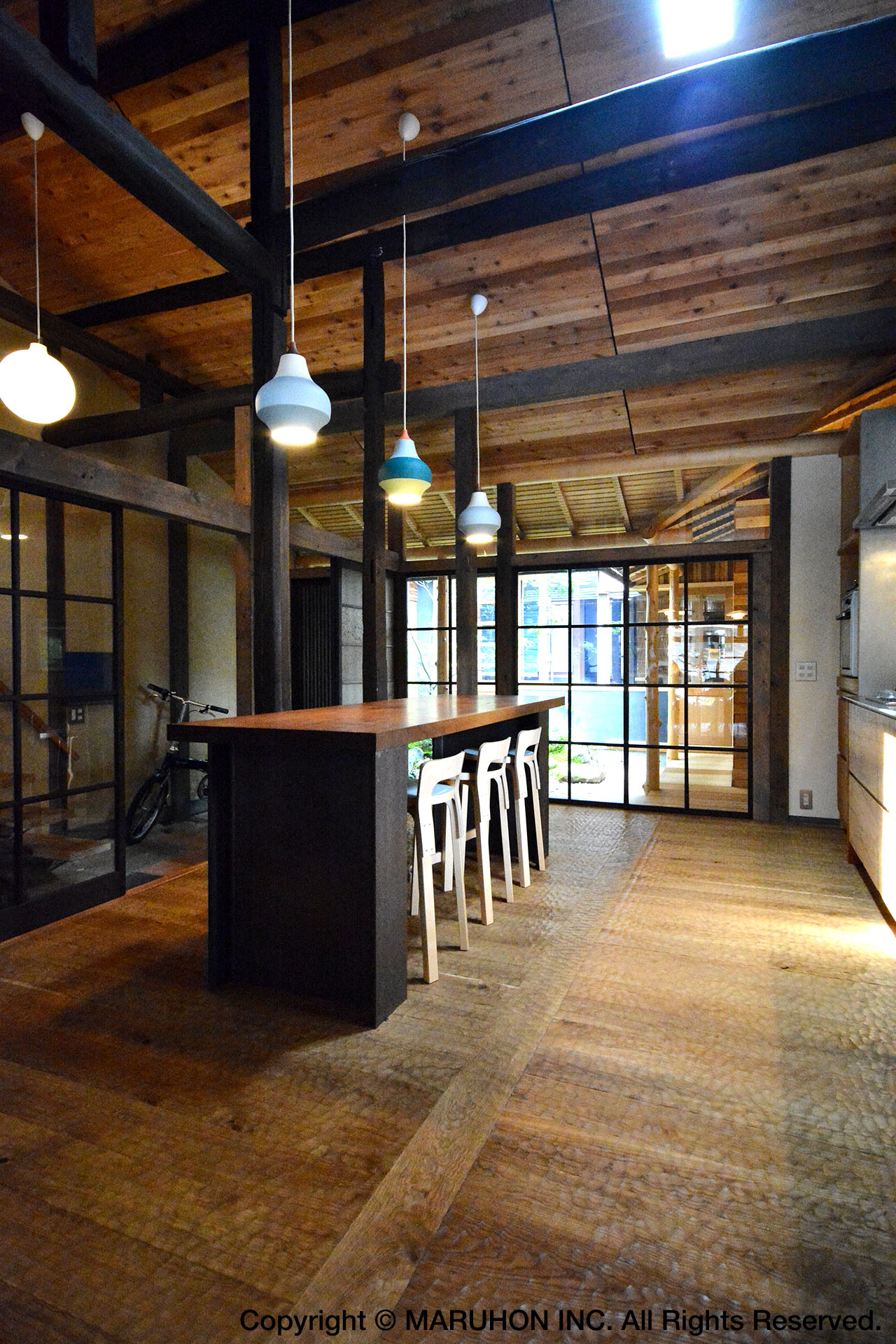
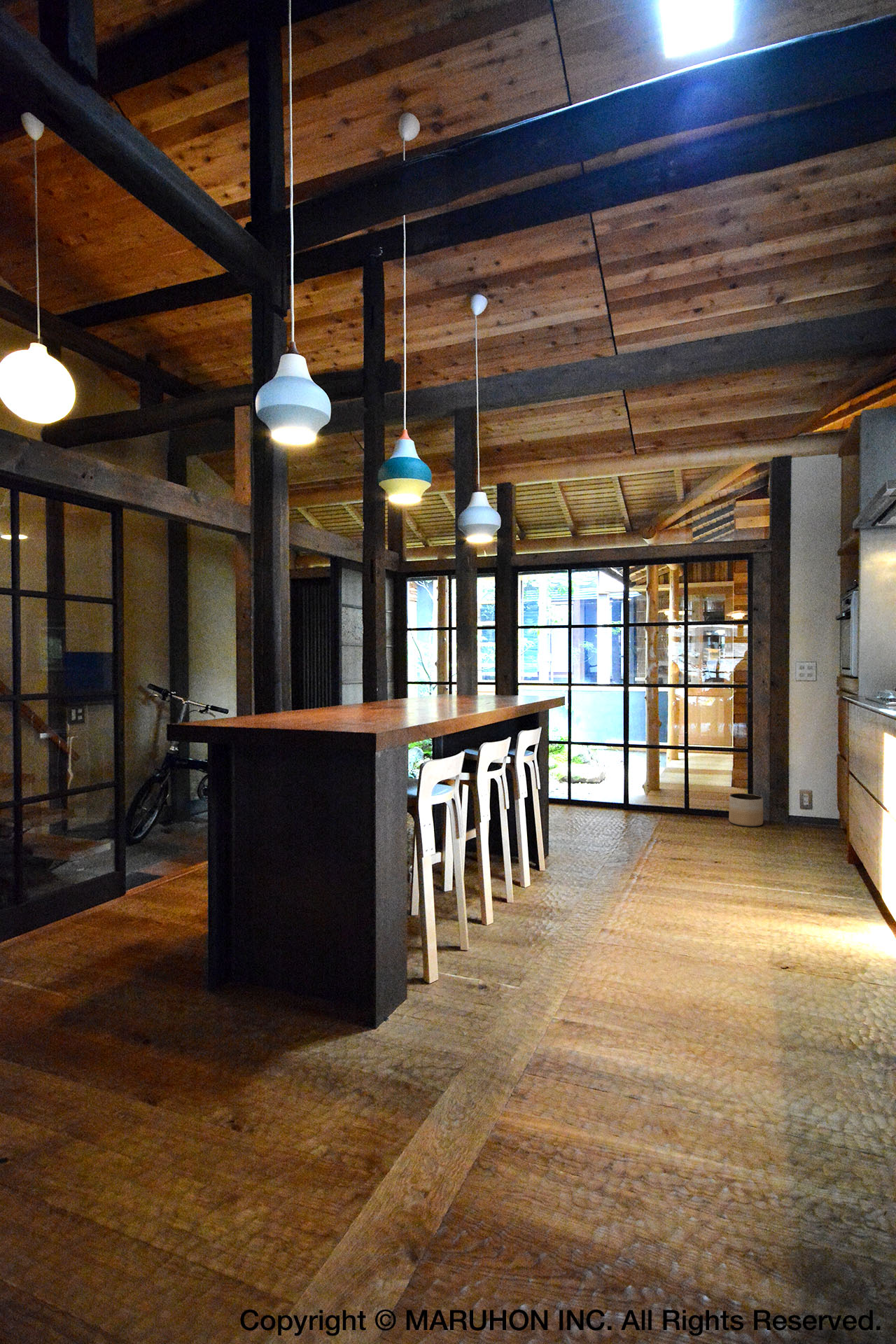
+ planter [728,792,764,827]
